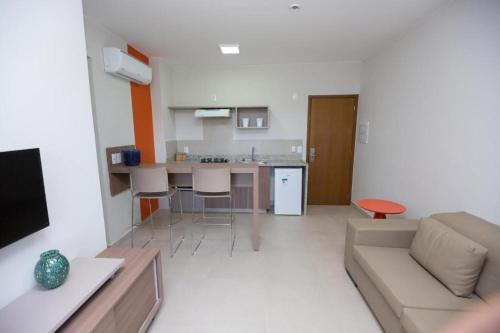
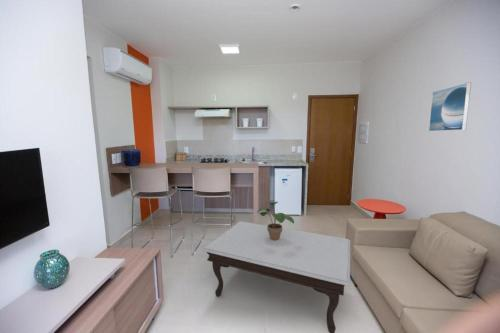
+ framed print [428,81,472,132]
+ potted plant [256,201,295,241]
+ coffee table [201,220,351,333]
